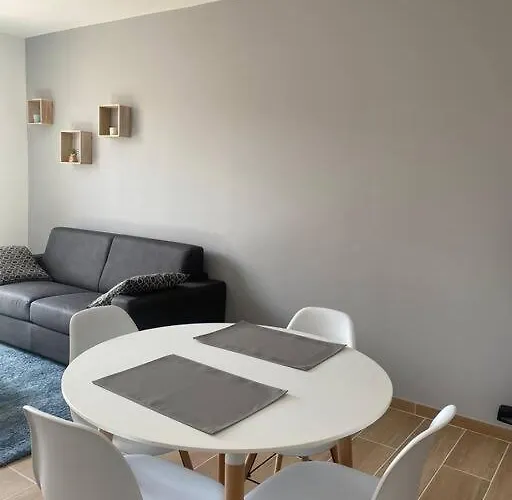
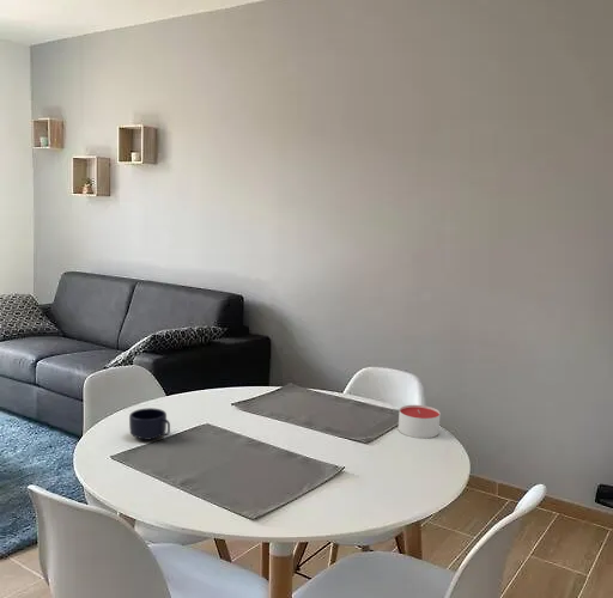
+ candle [397,404,442,439]
+ mug [128,407,171,441]
